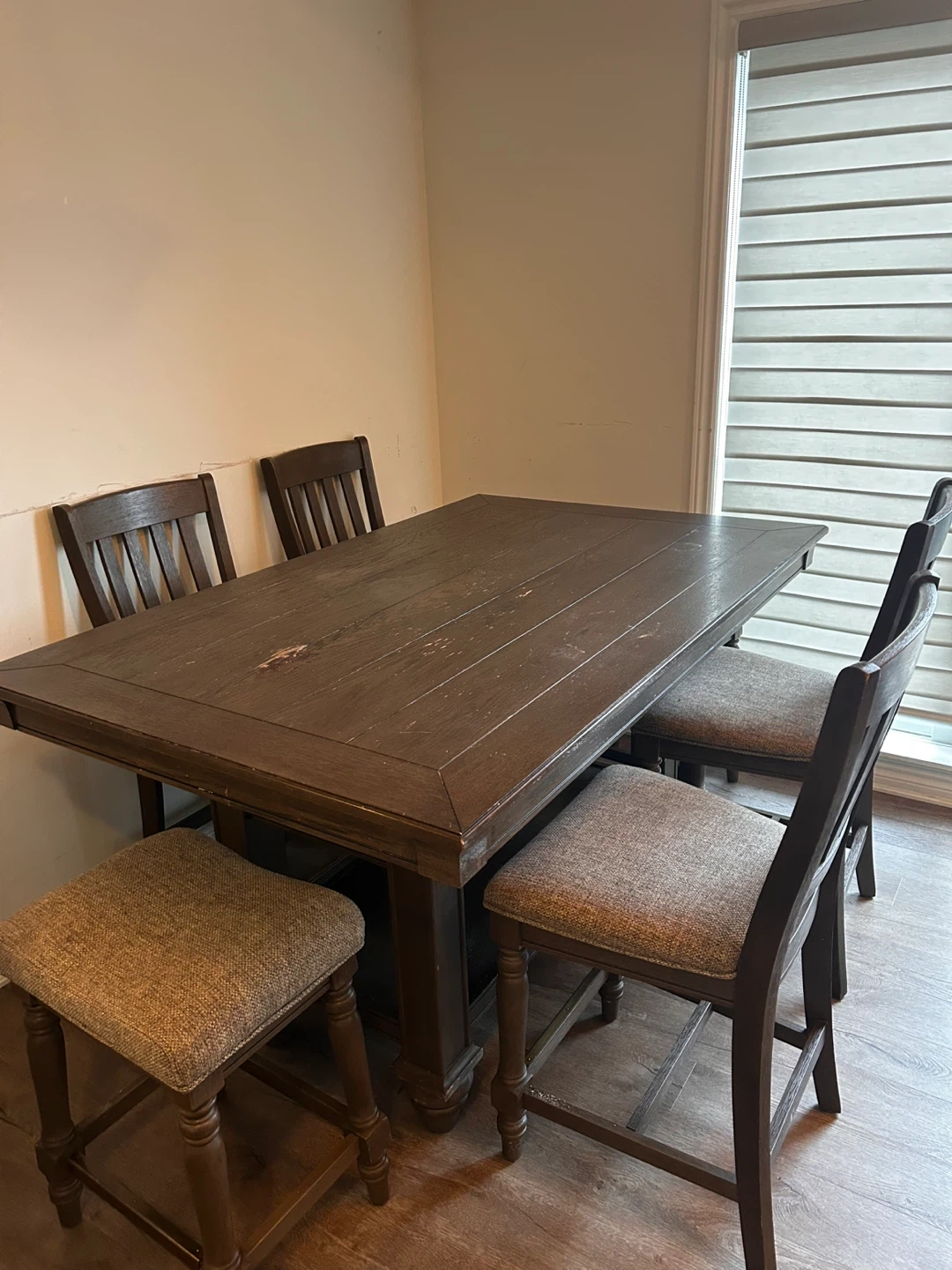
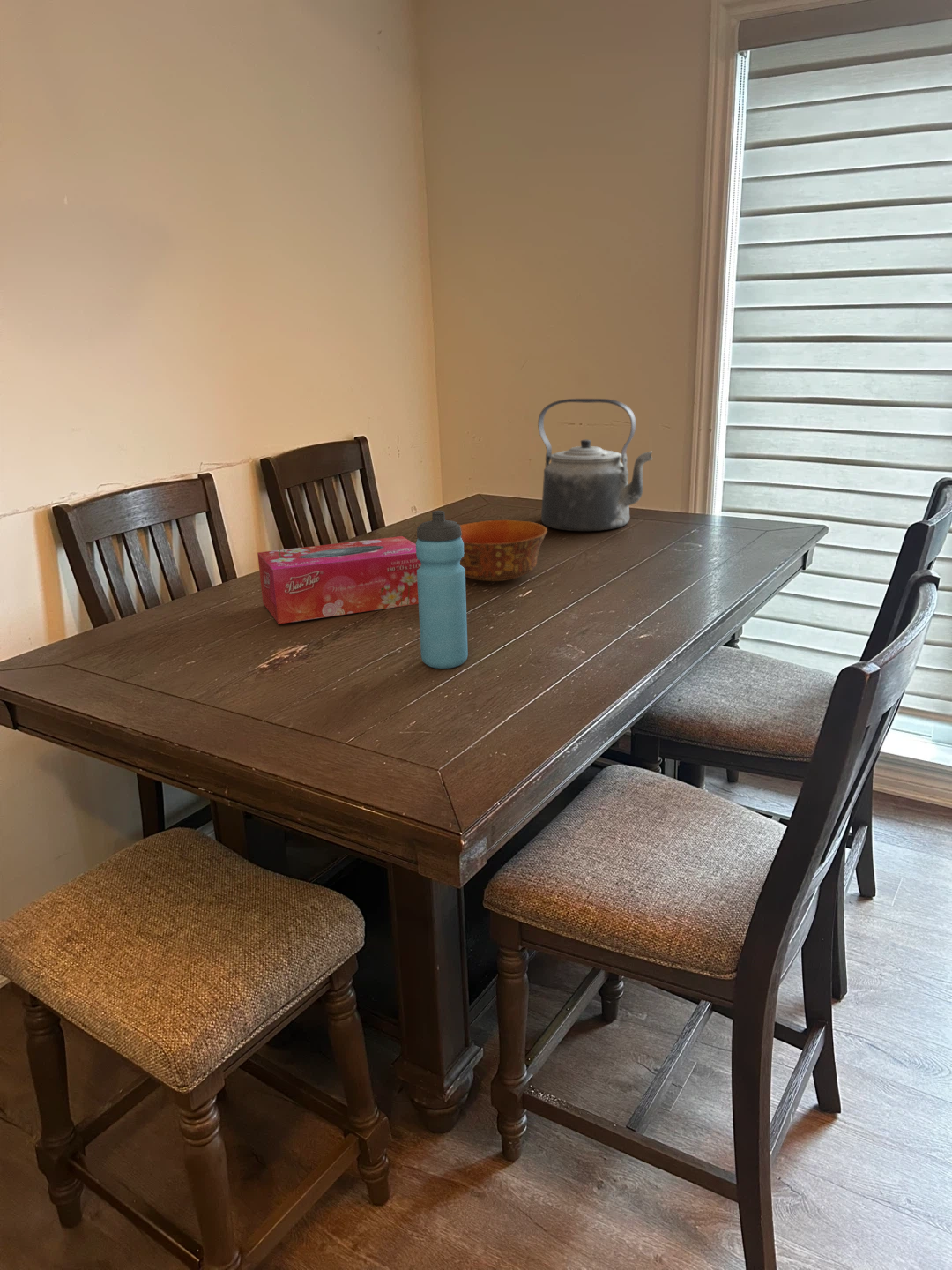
+ water bottle [415,510,469,669]
+ bowl [460,519,548,582]
+ tissue box [257,535,421,624]
+ kettle [537,398,653,532]
